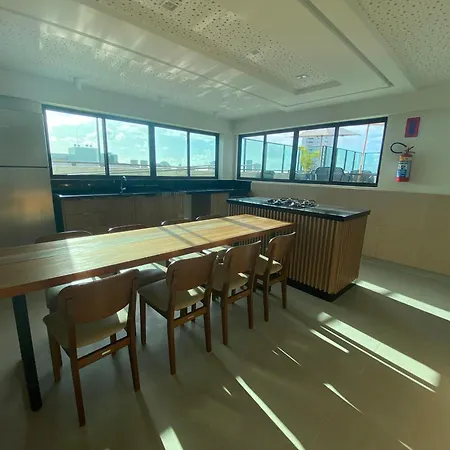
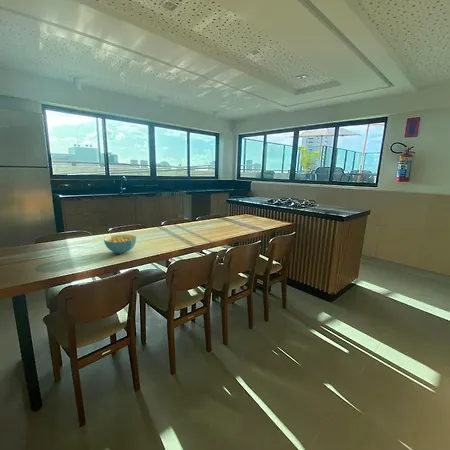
+ cereal bowl [103,233,137,255]
